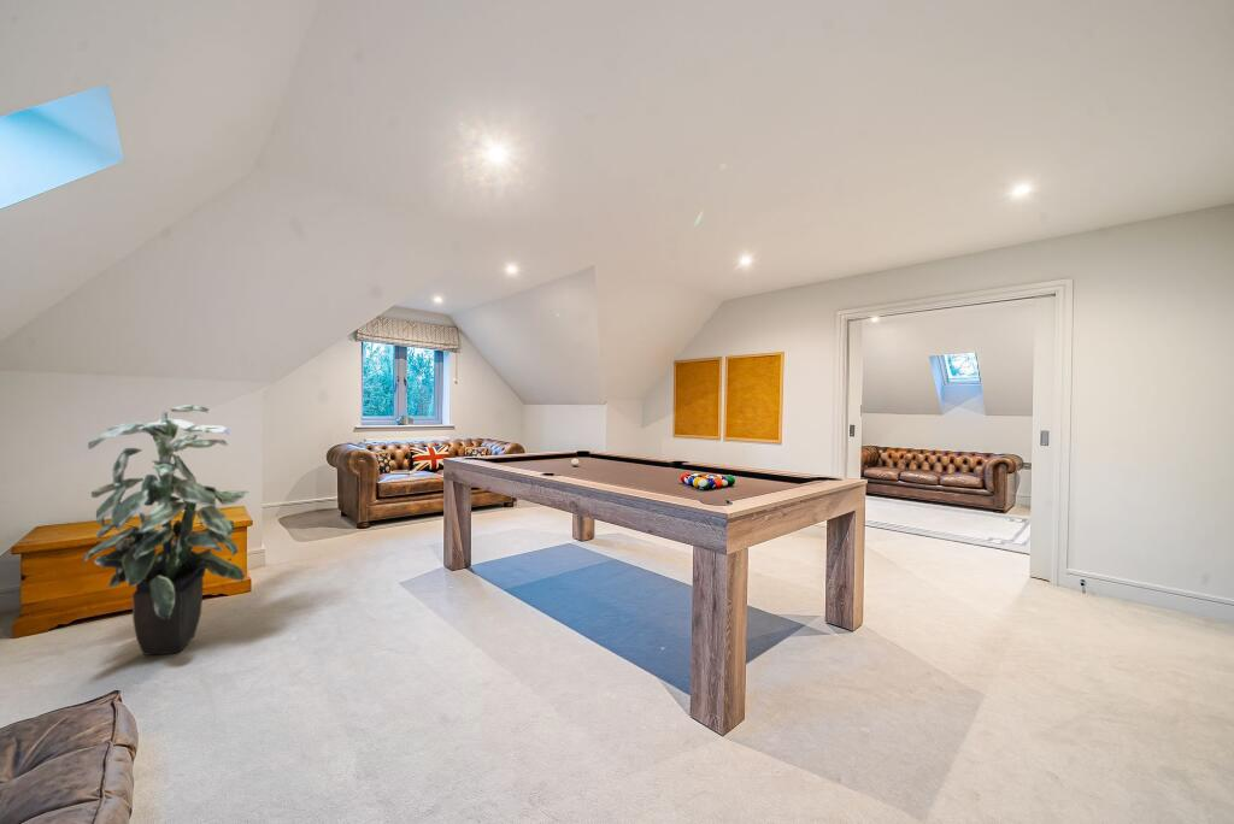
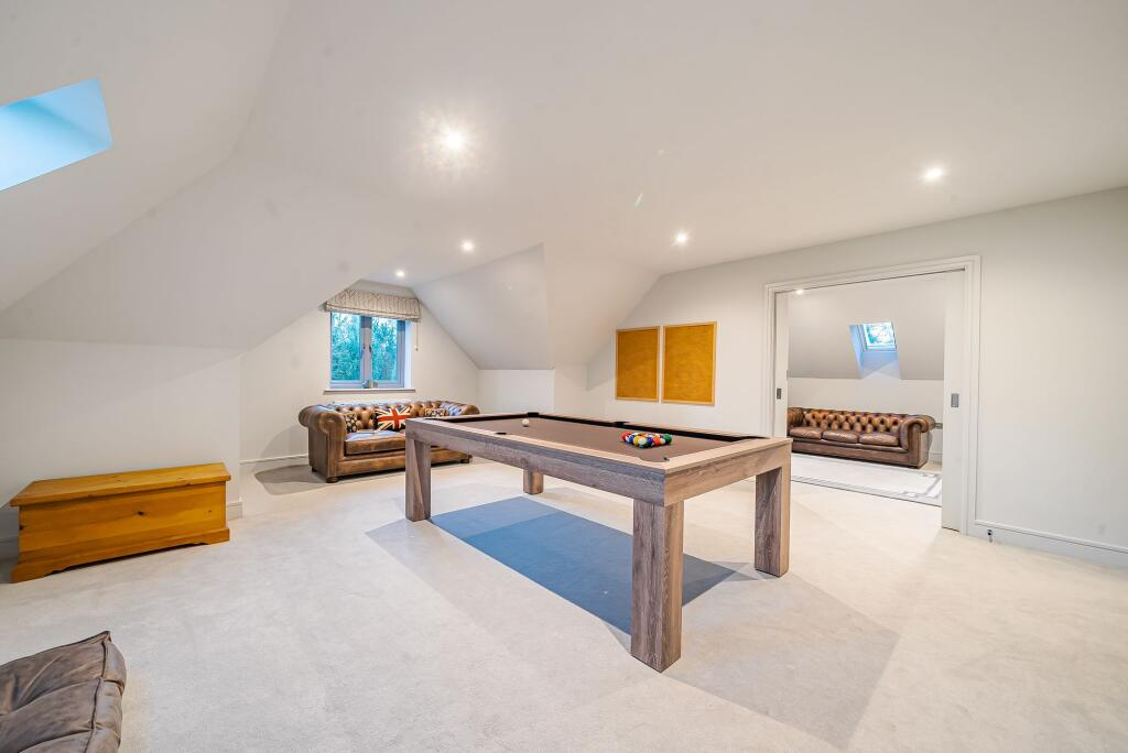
- indoor plant [82,405,249,657]
